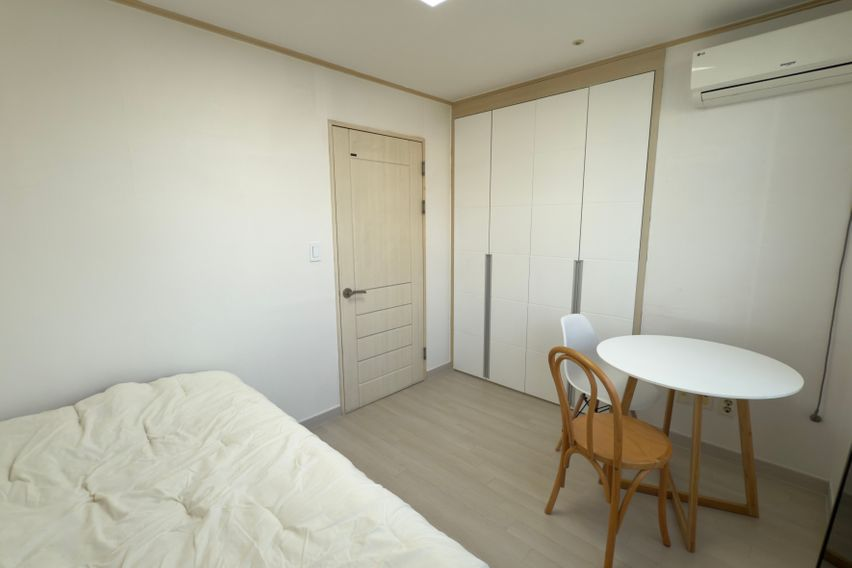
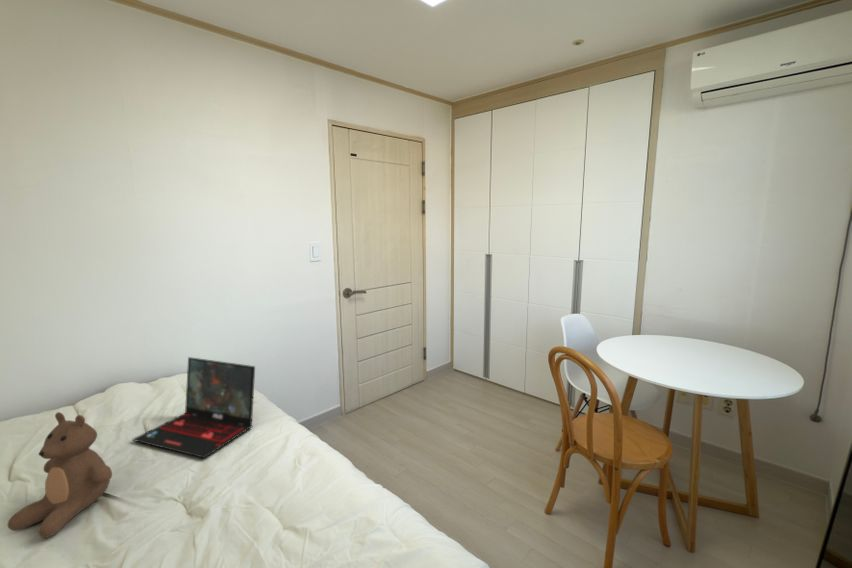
+ teddy bear [7,411,113,539]
+ laptop [131,356,256,459]
